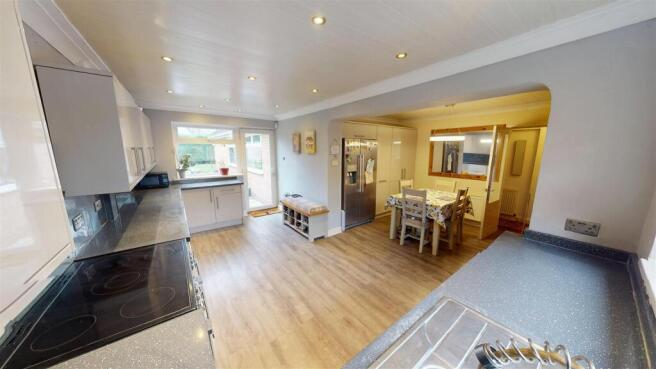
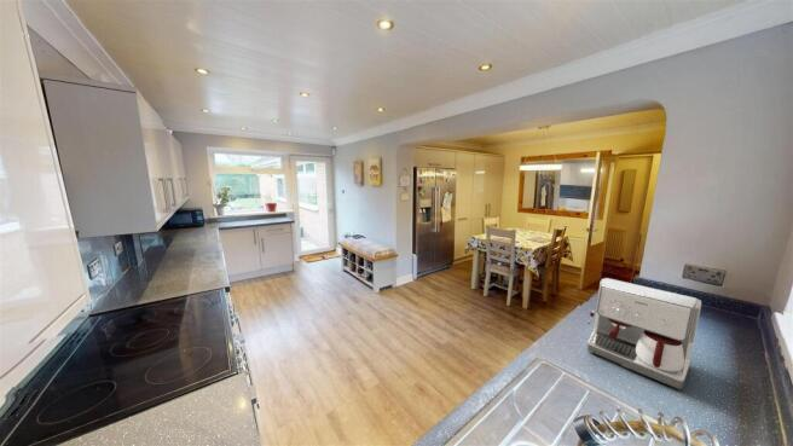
+ coffee maker [586,277,702,390]
